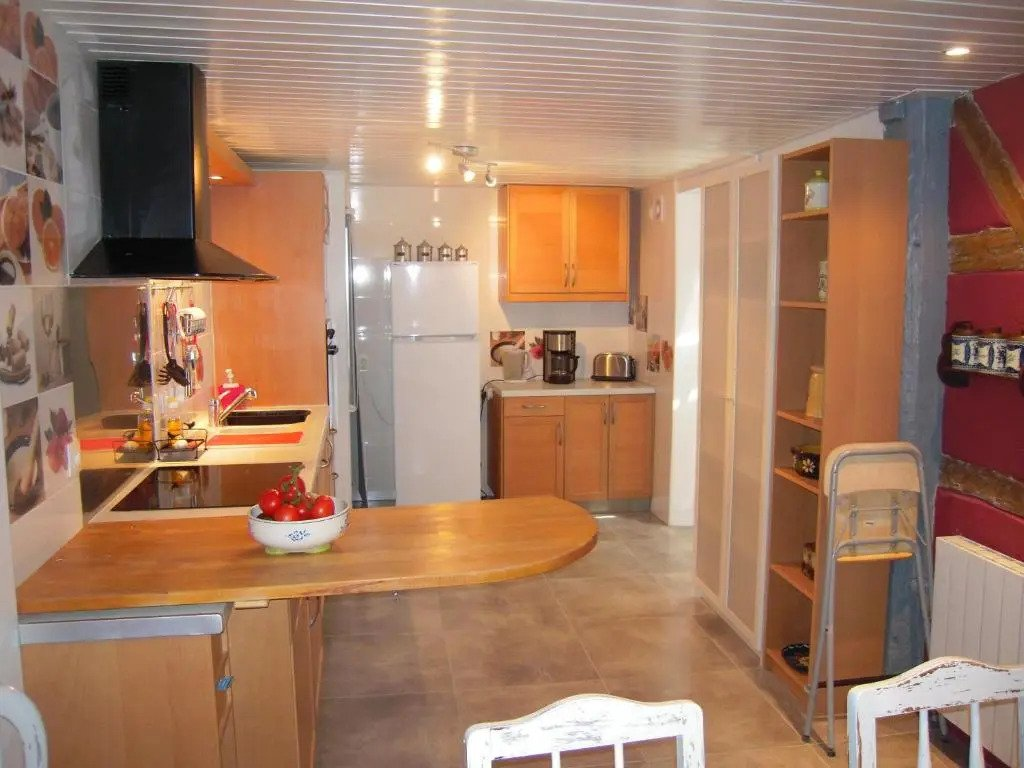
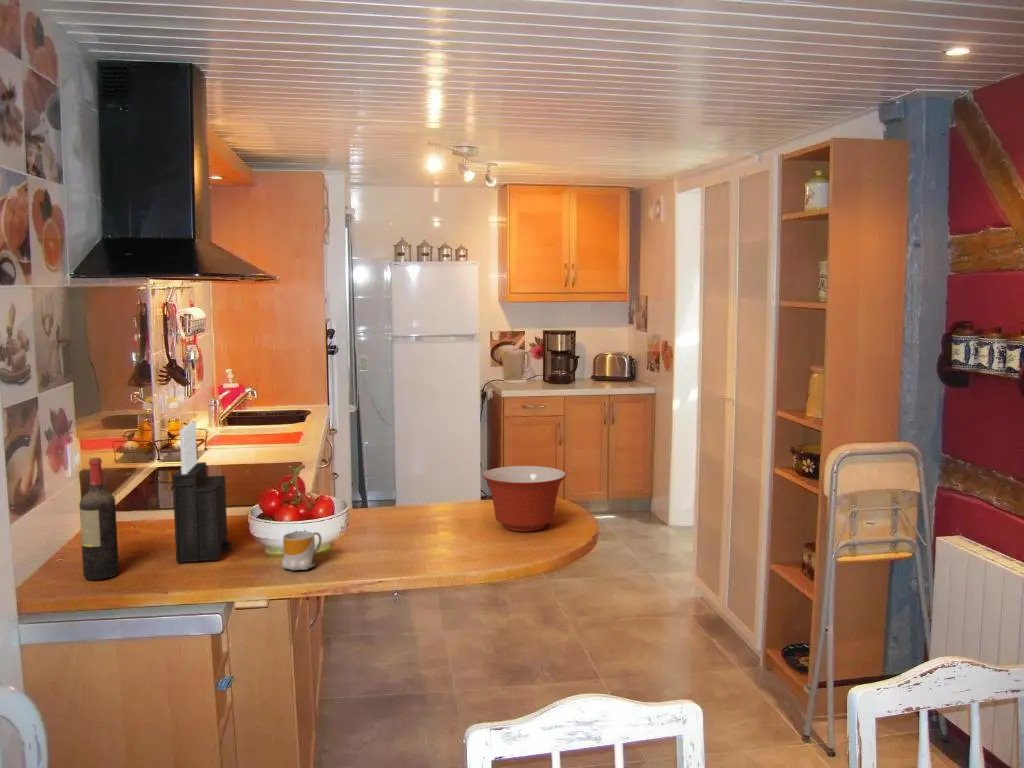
+ knife block [171,421,233,564]
+ mixing bowl [482,465,567,532]
+ wine bottle [78,457,120,581]
+ mug [280,530,323,572]
